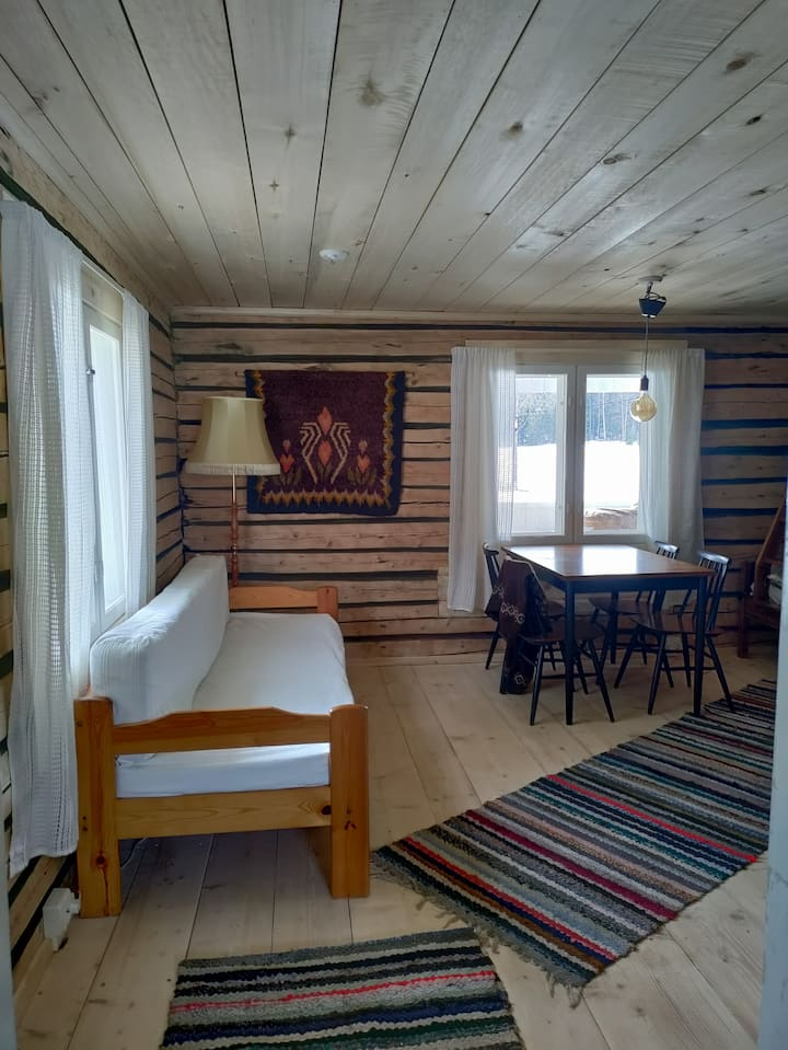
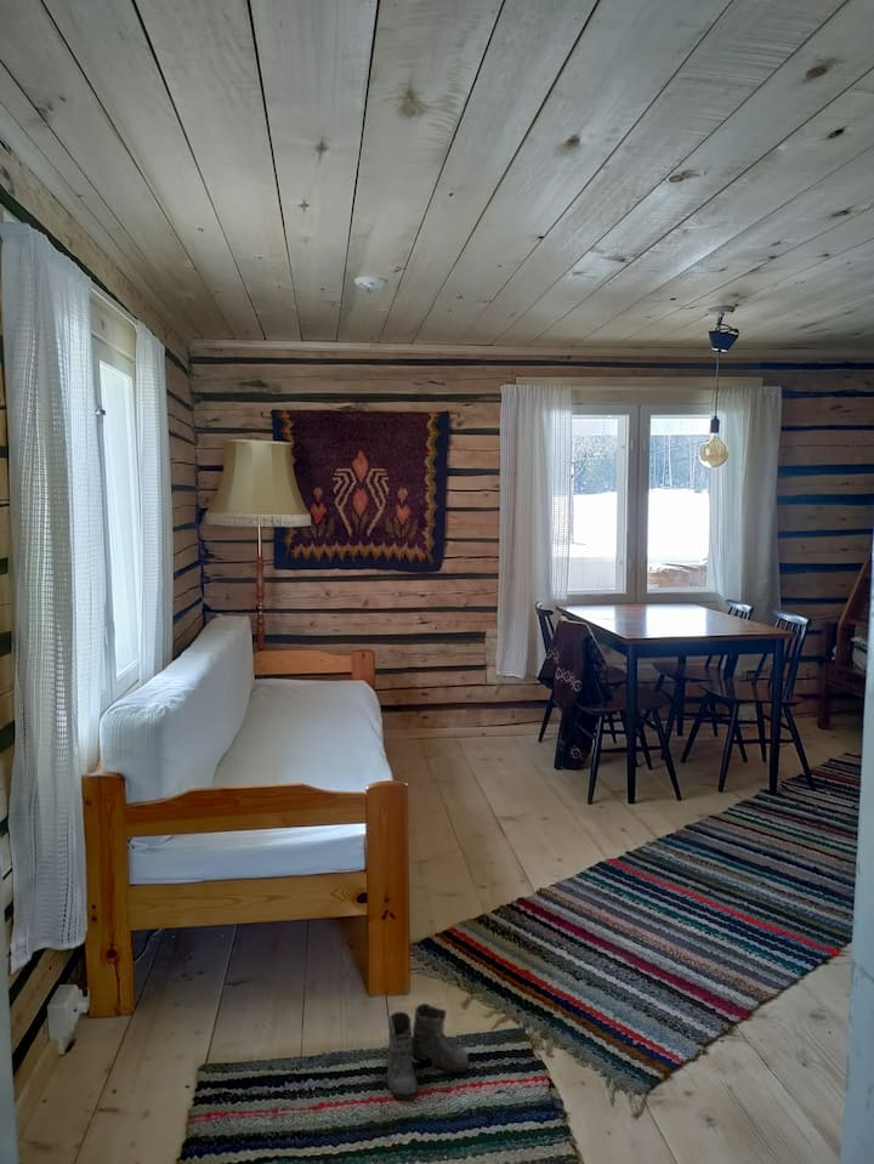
+ boots [370,1003,470,1101]
